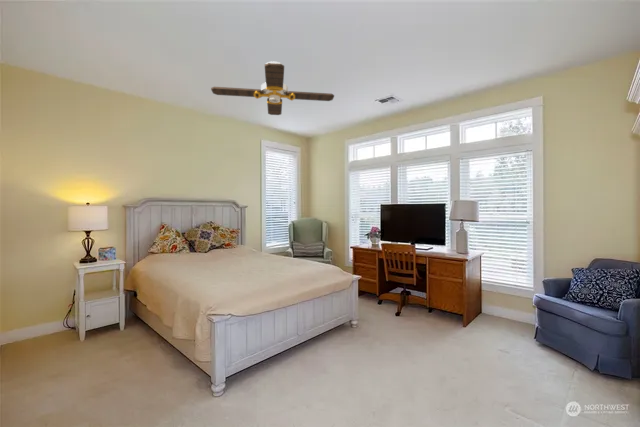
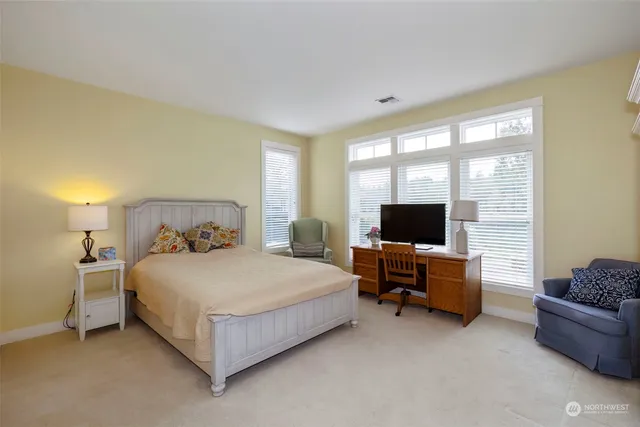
- ceiling fan [210,60,335,116]
